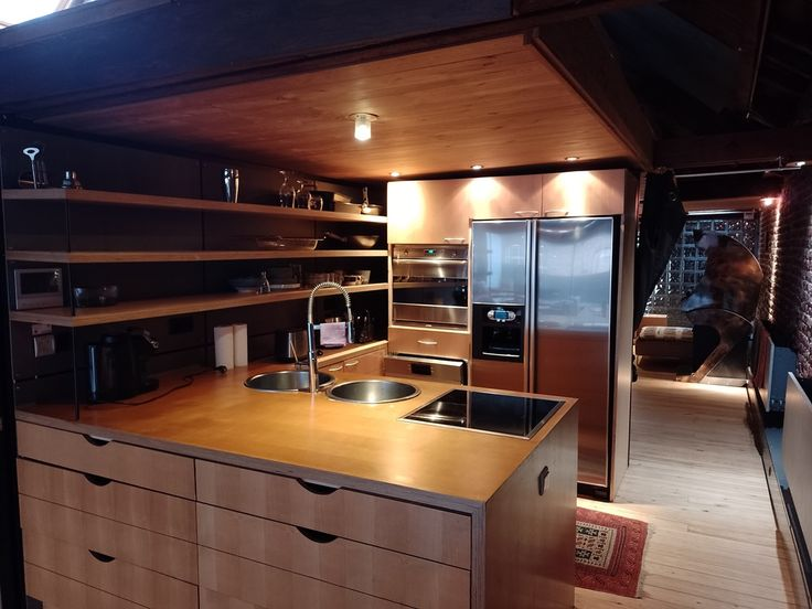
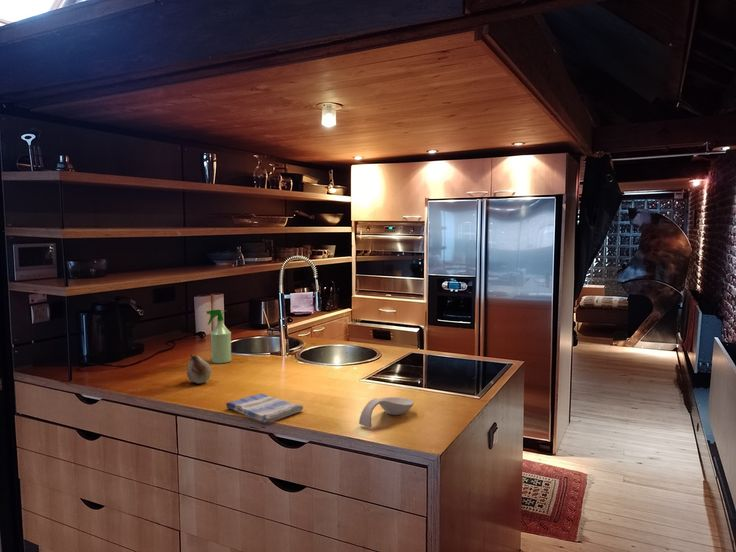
+ spray bottle [206,309,232,364]
+ dish towel [225,393,304,424]
+ fruit [186,353,212,385]
+ spoon rest [358,396,415,428]
